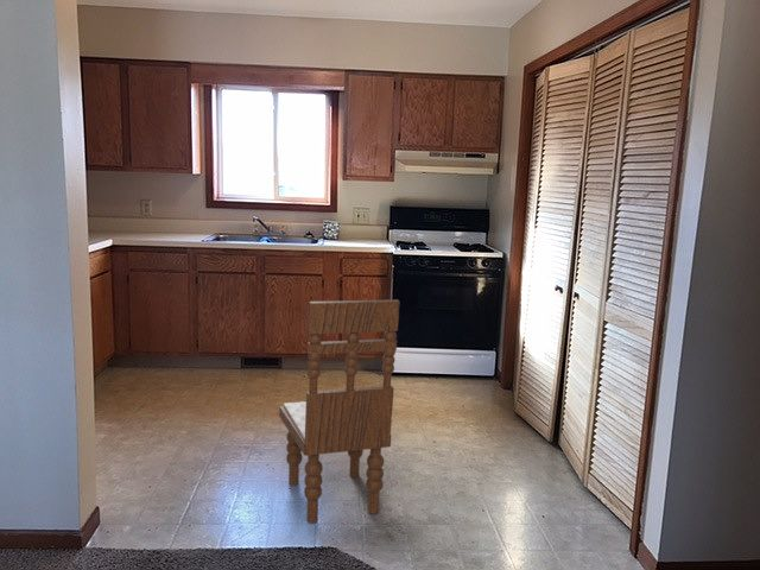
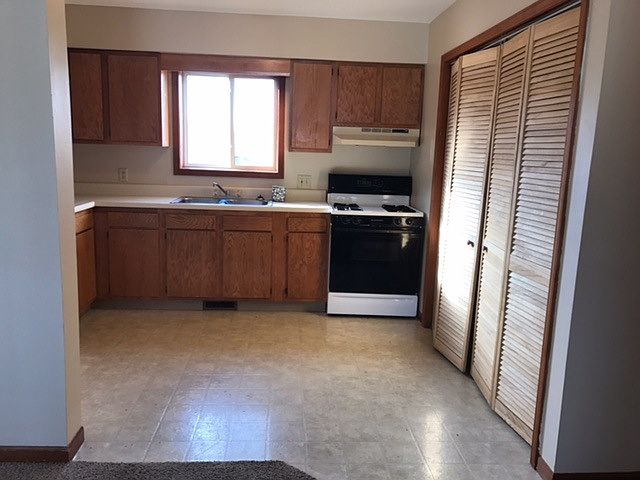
- dining chair [278,298,401,524]
